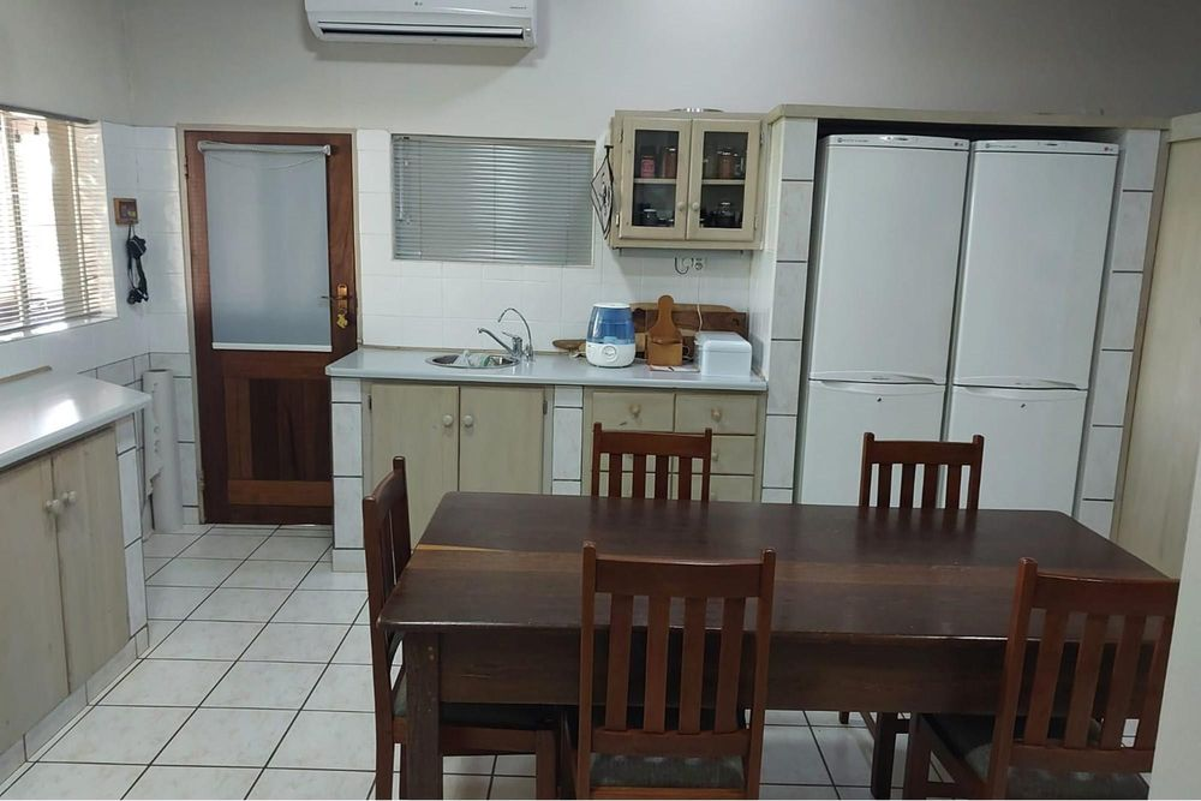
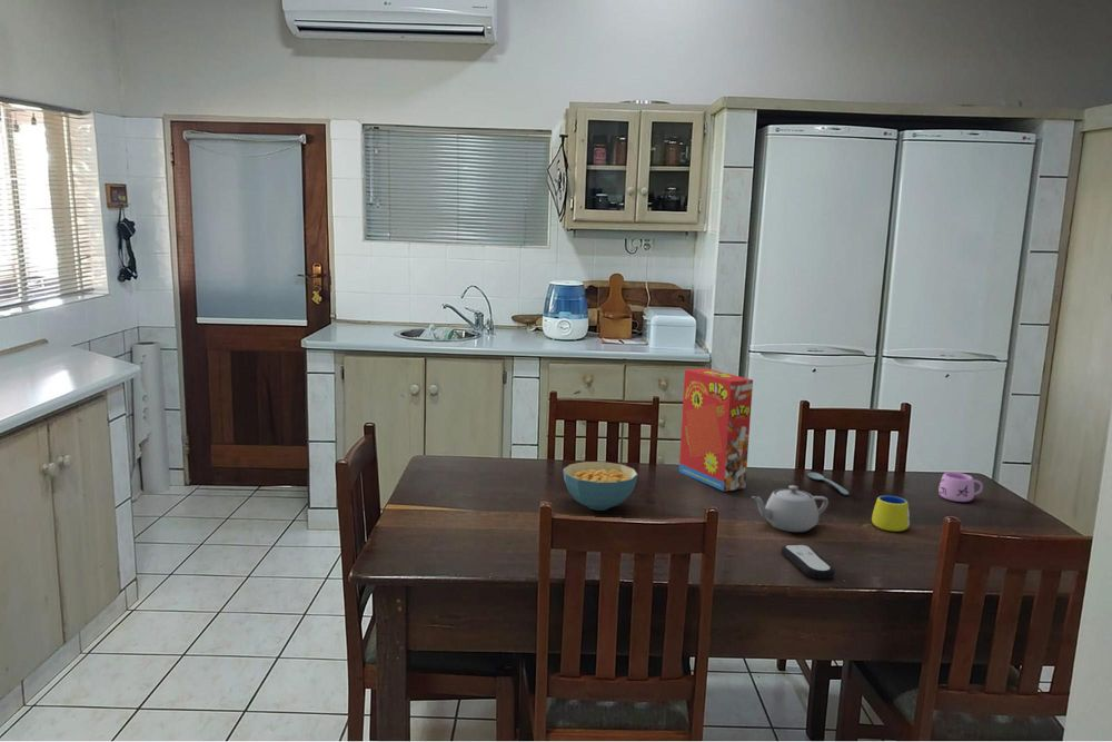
+ spoon [806,472,850,496]
+ mug [937,472,984,503]
+ cereal box [678,367,754,492]
+ remote control [781,543,835,580]
+ teapot [751,484,830,533]
+ cereal bowl [562,461,639,512]
+ mug [871,495,911,533]
